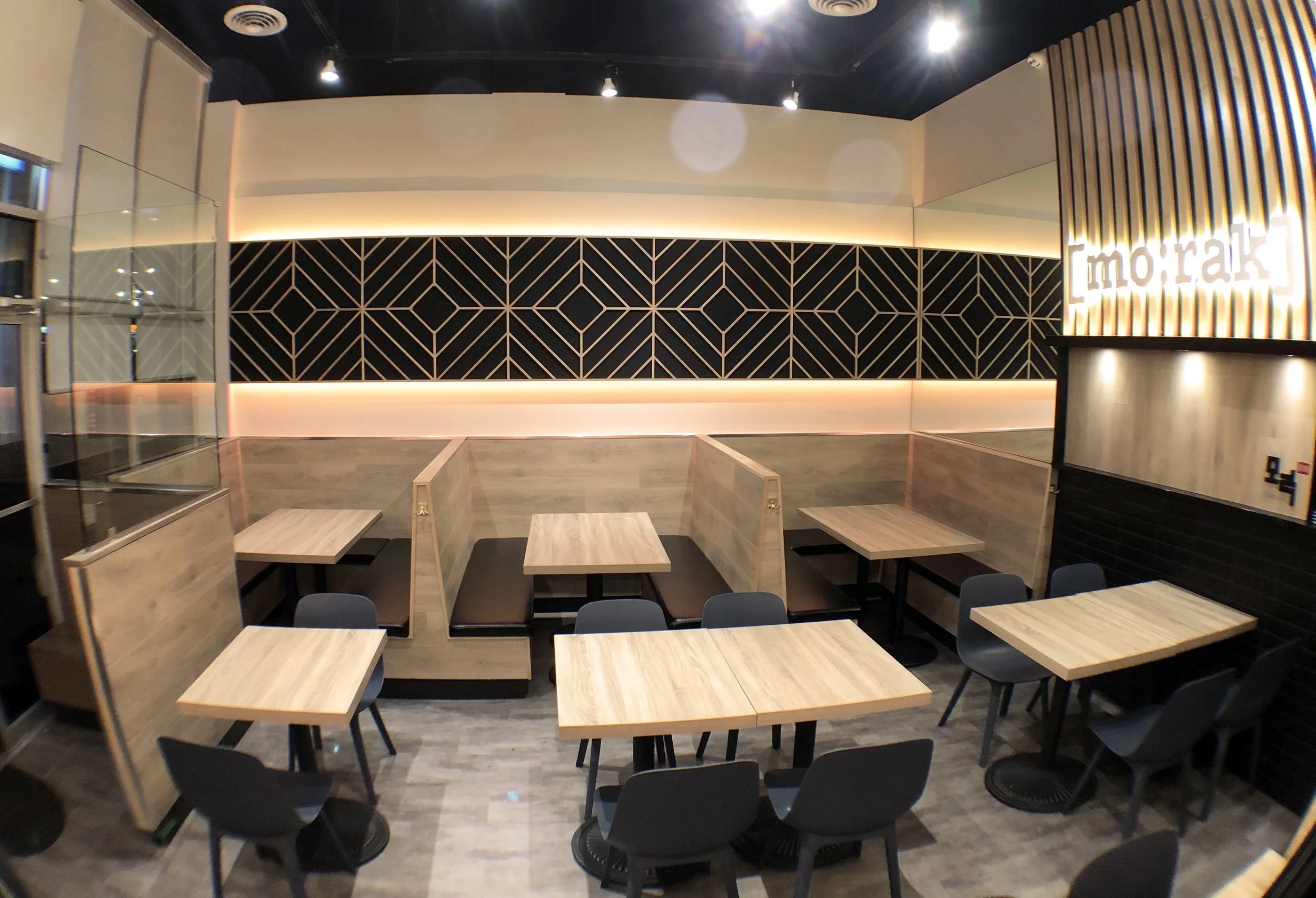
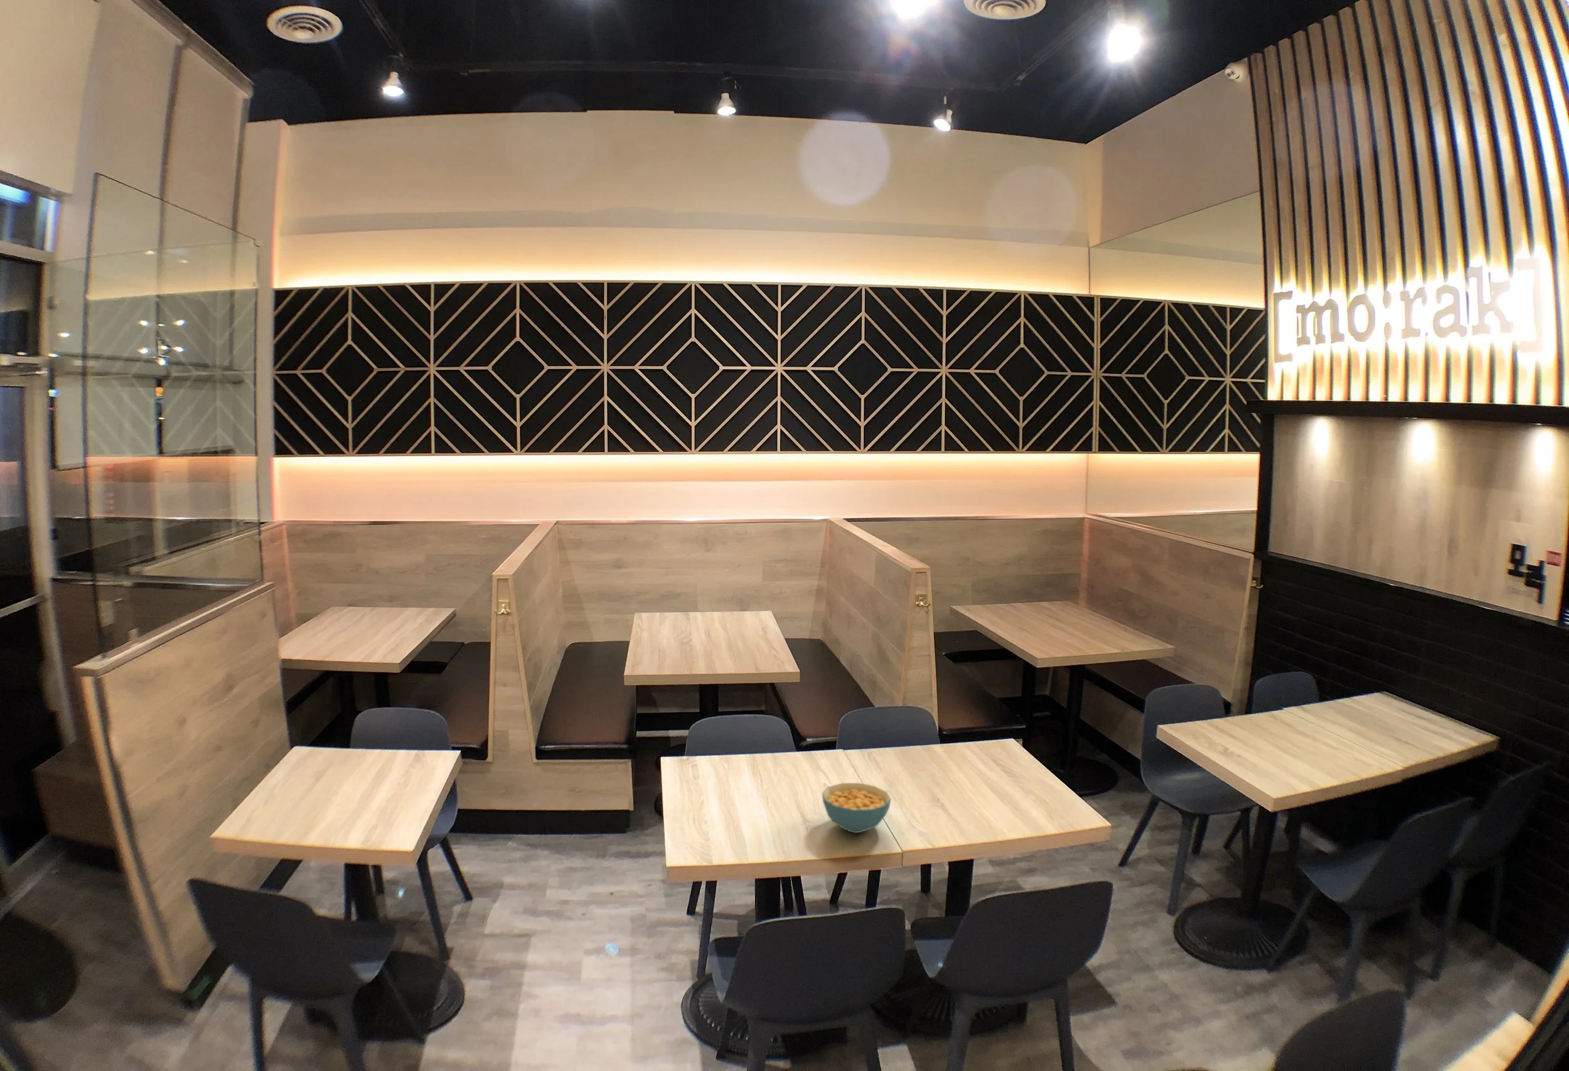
+ cereal bowl [821,782,891,834]
